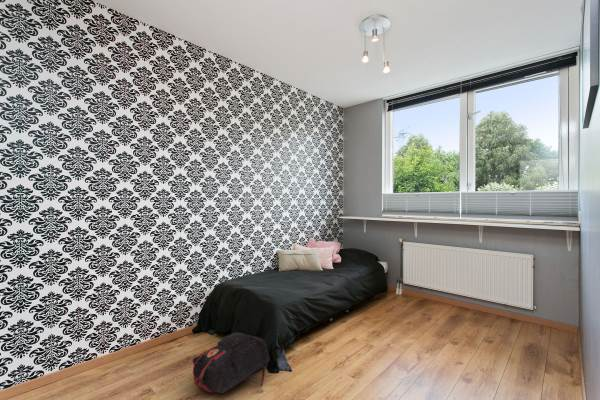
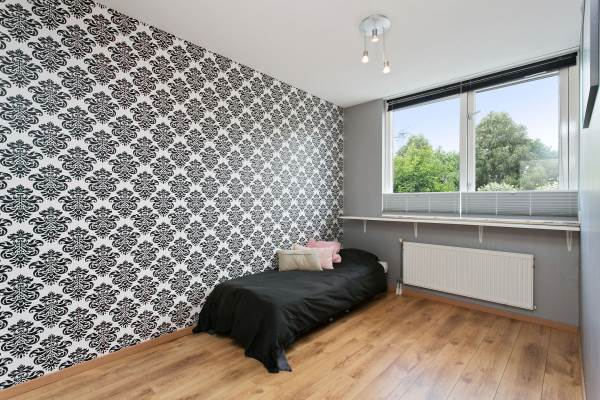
- backpack [192,331,270,394]
